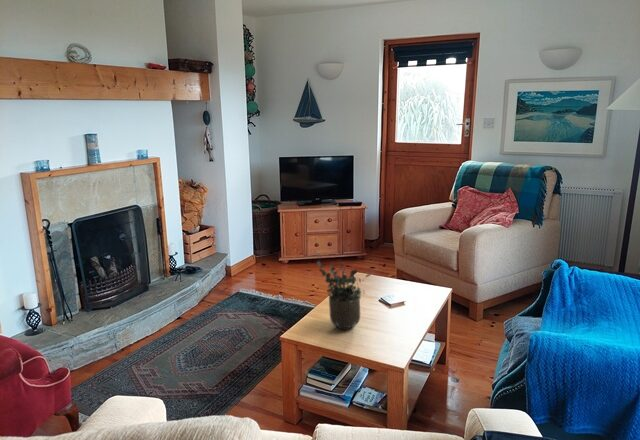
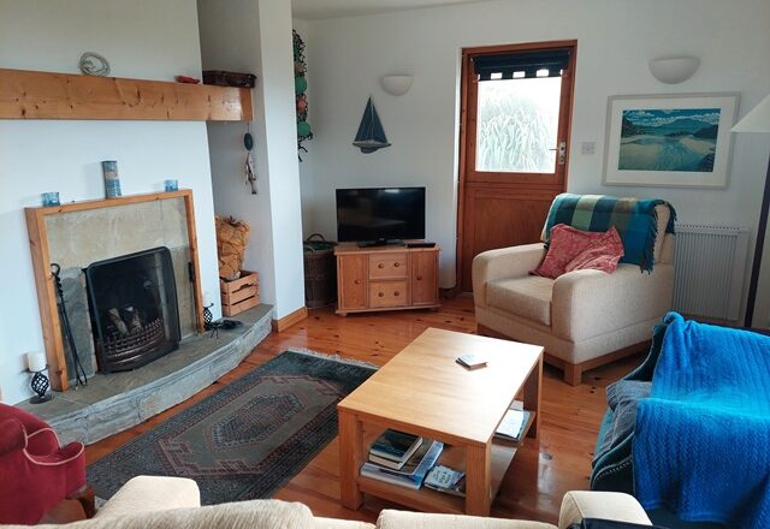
- potted plant [315,253,372,330]
